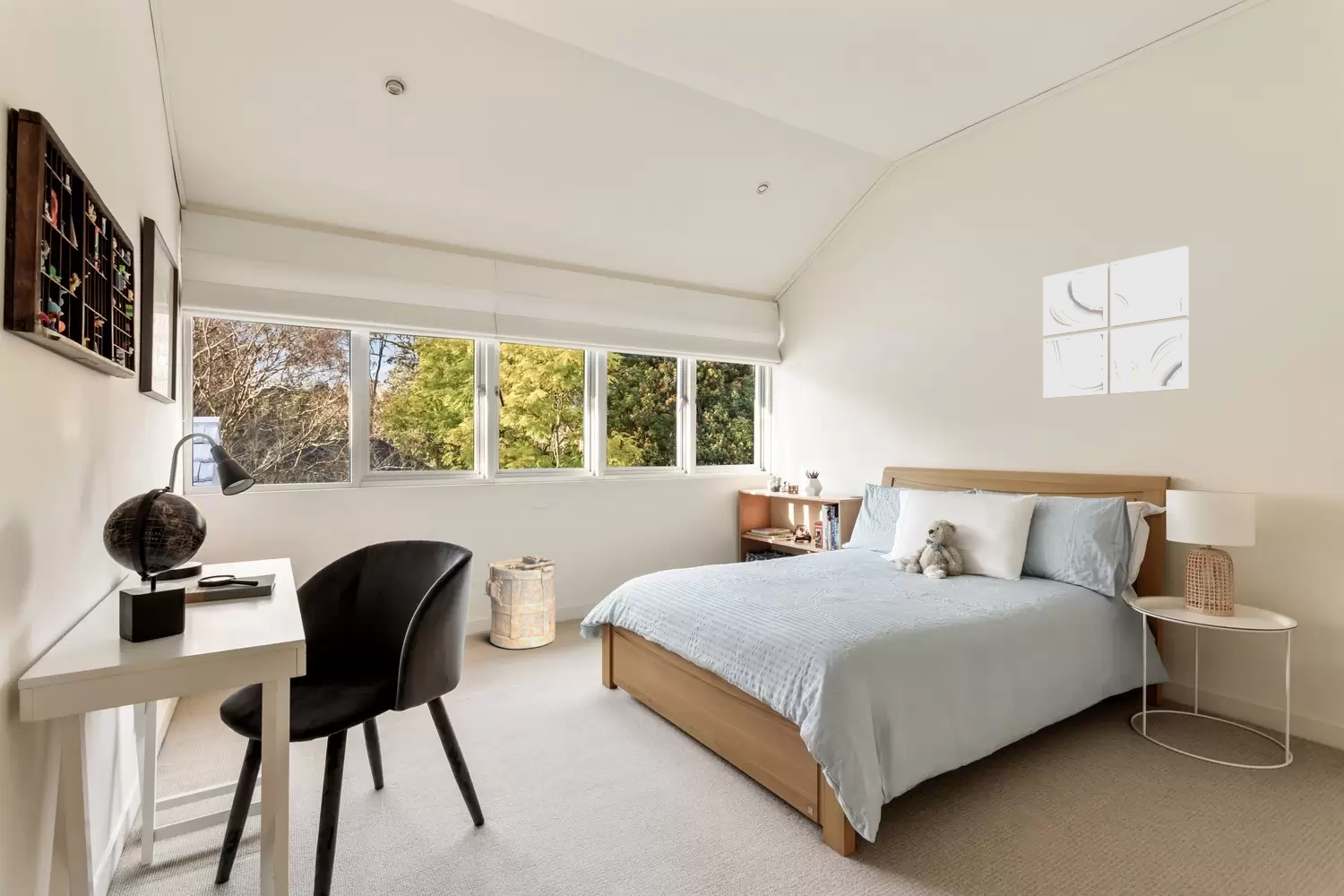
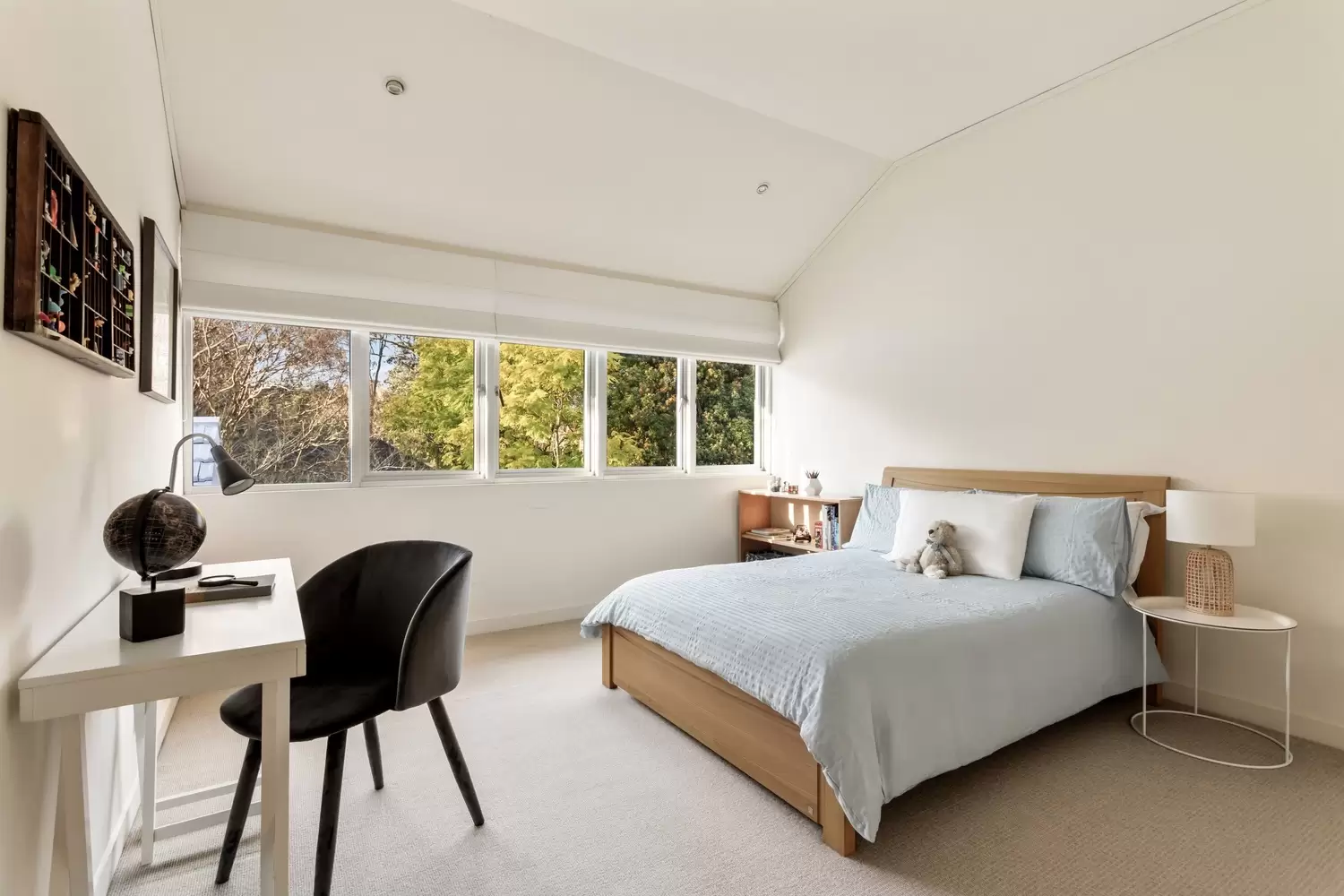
- laundry hamper [483,555,556,650]
- wall art [1042,246,1190,399]
